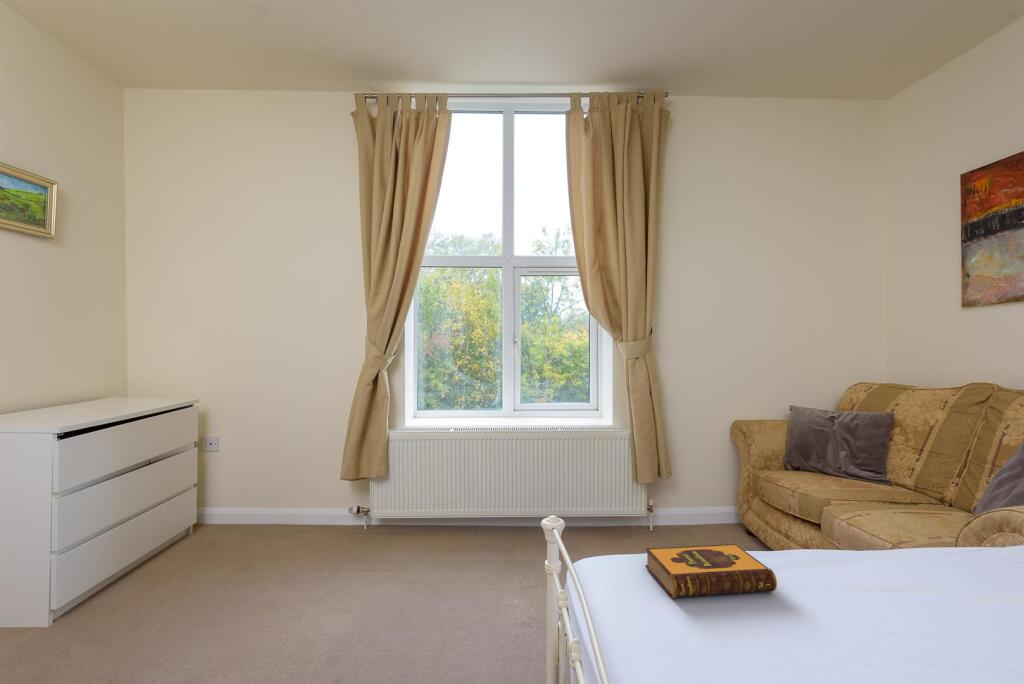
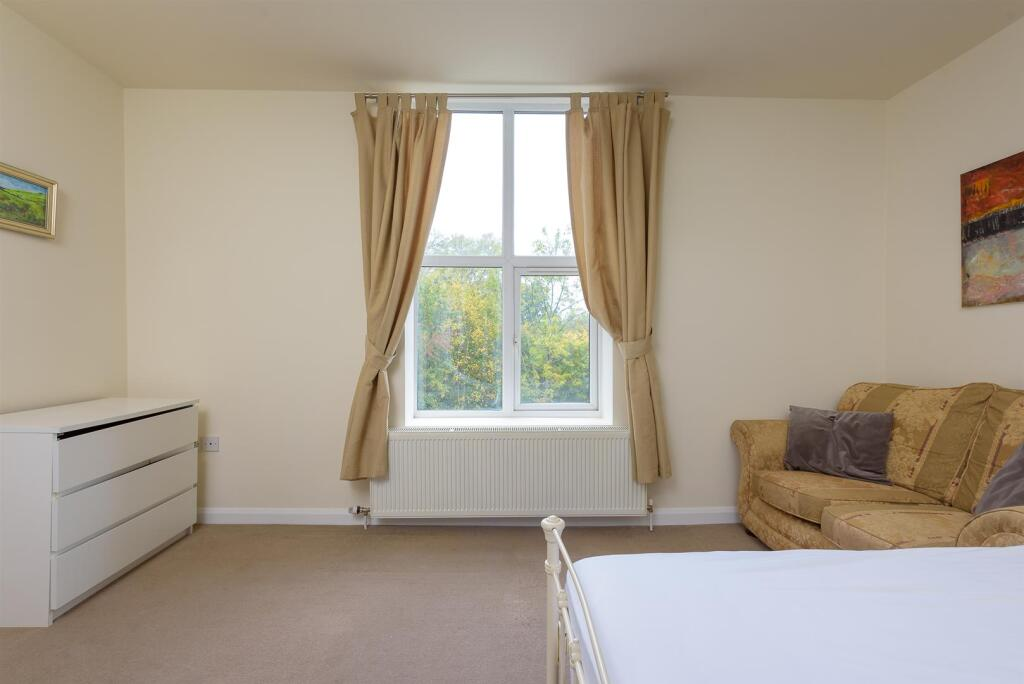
- hardback book [644,543,778,599]
